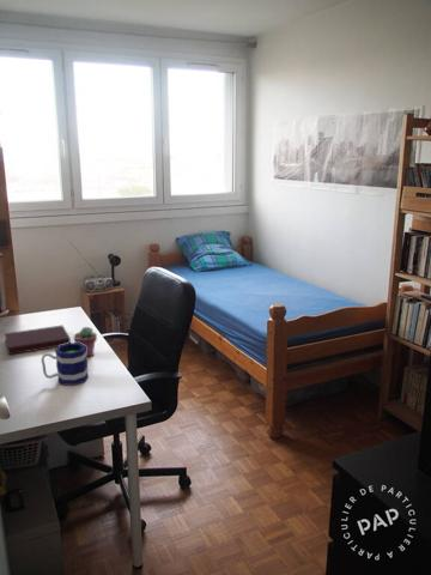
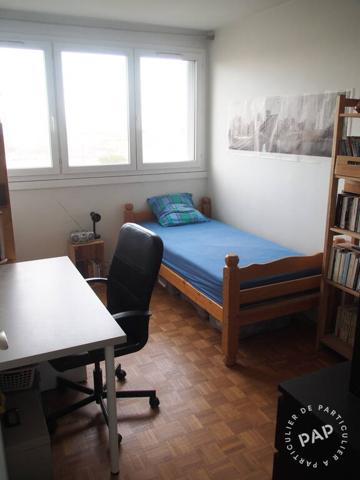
- potted succulent [73,326,98,358]
- mug [41,341,90,387]
- notebook [4,325,72,356]
